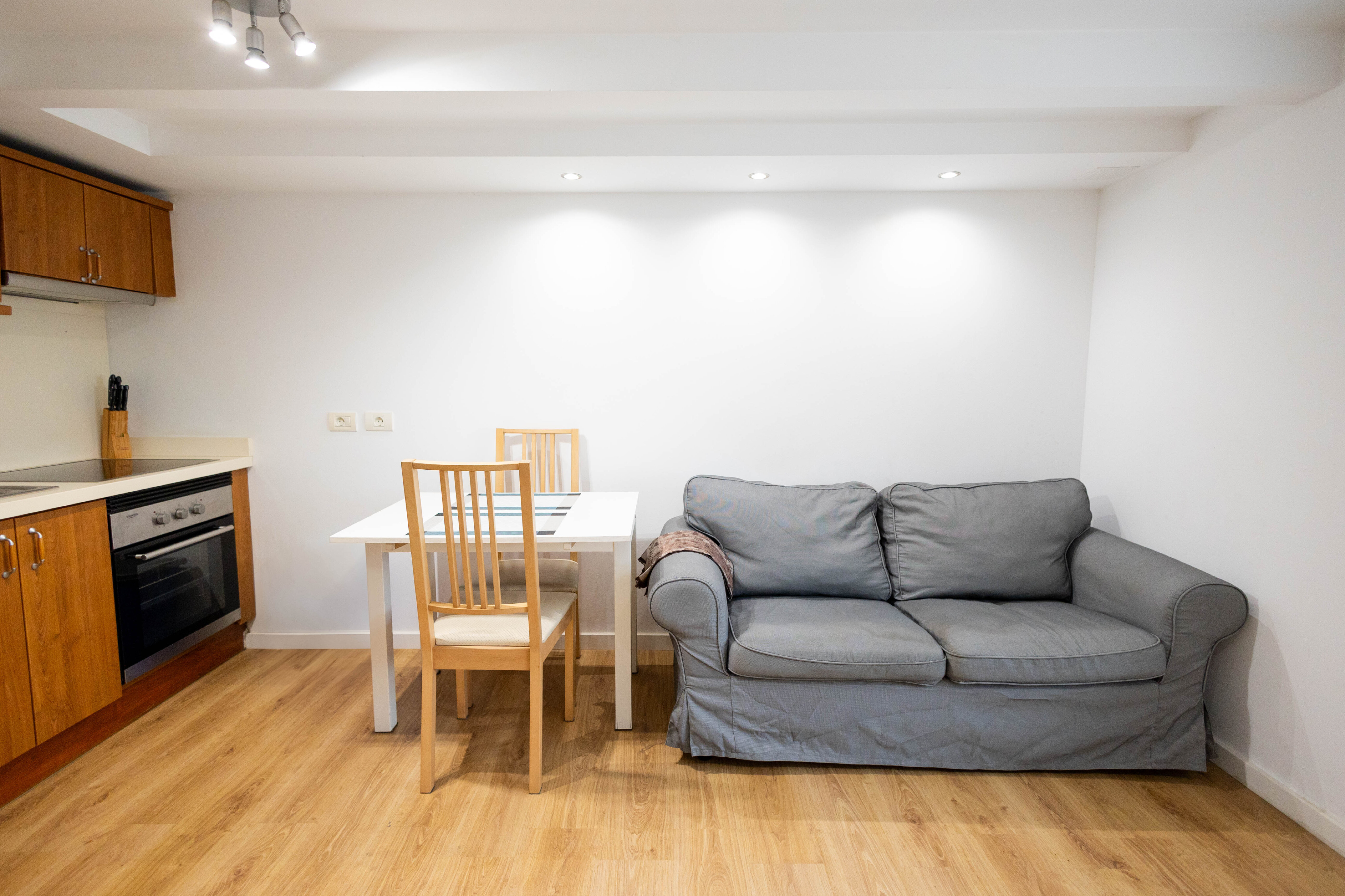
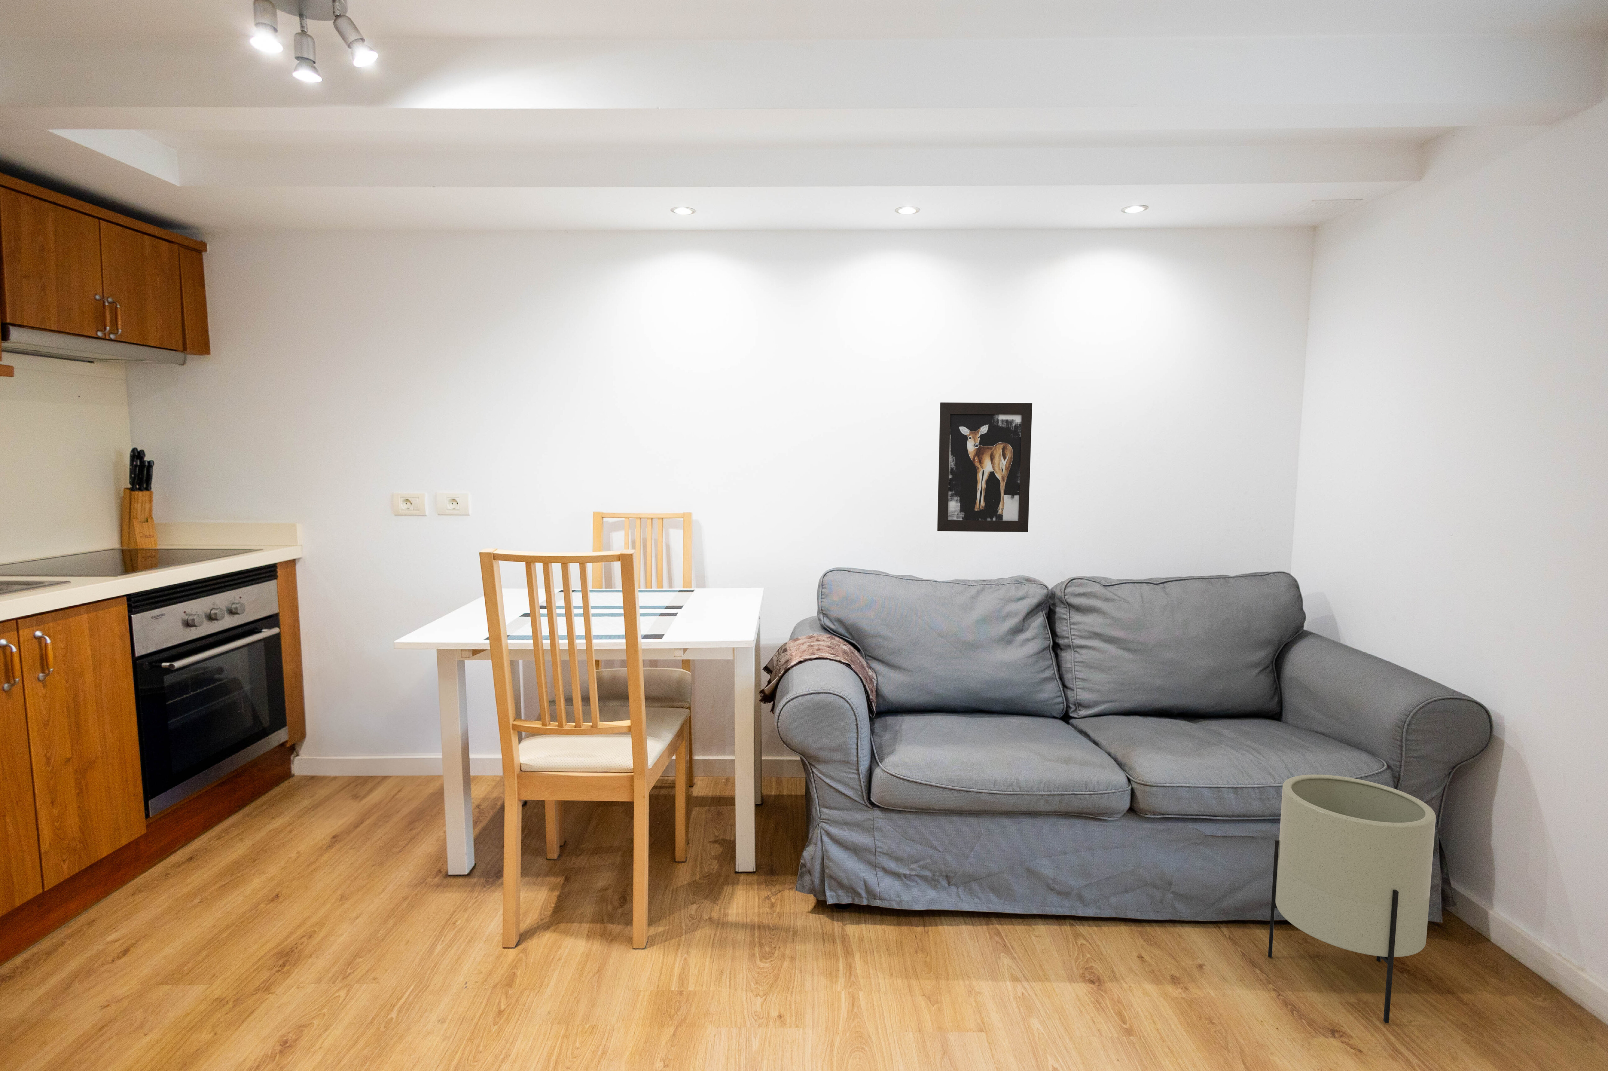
+ wall art [936,402,1033,532]
+ planter [1267,775,1436,1023]
